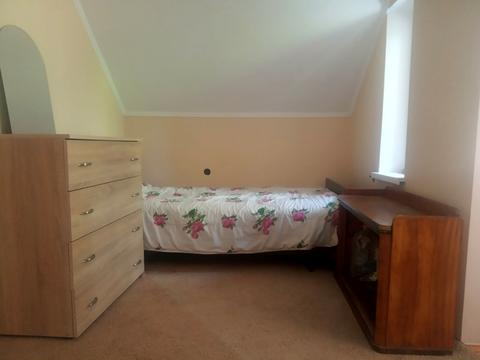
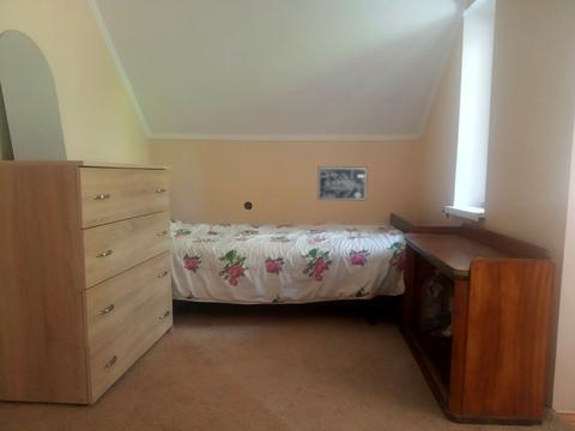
+ wall art [316,165,369,202]
